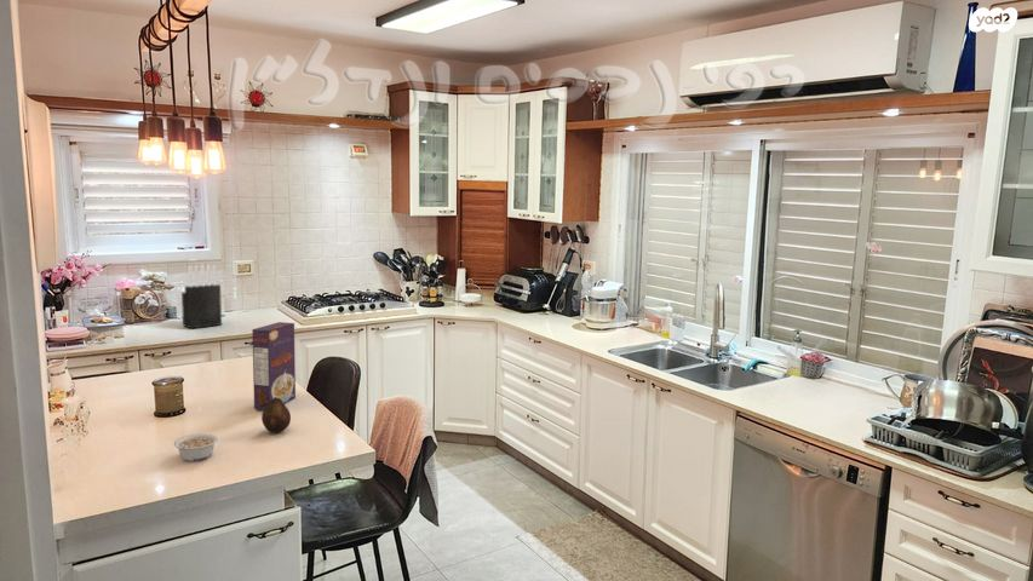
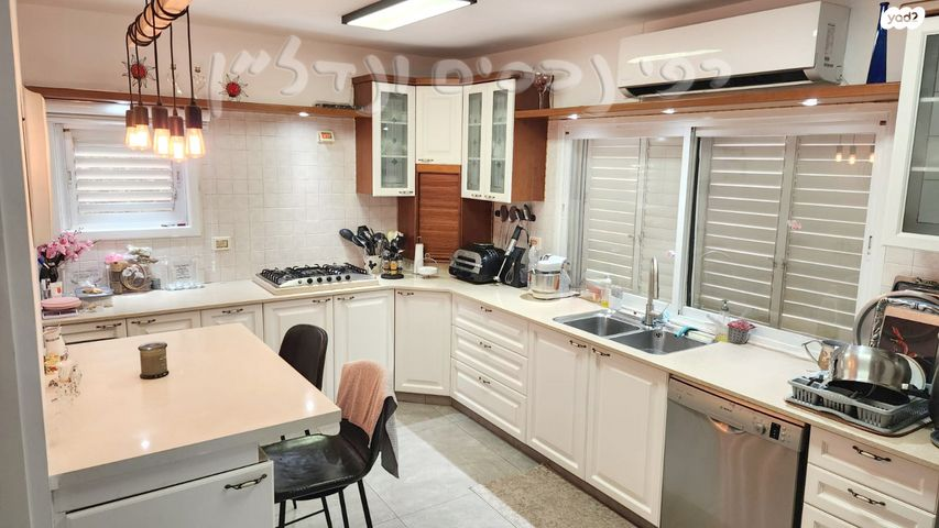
- knife block [180,264,223,329]
- legume [173,432,219,462]
- fruit [260,397,292,435]
- cereal box [251,321,297,412]
